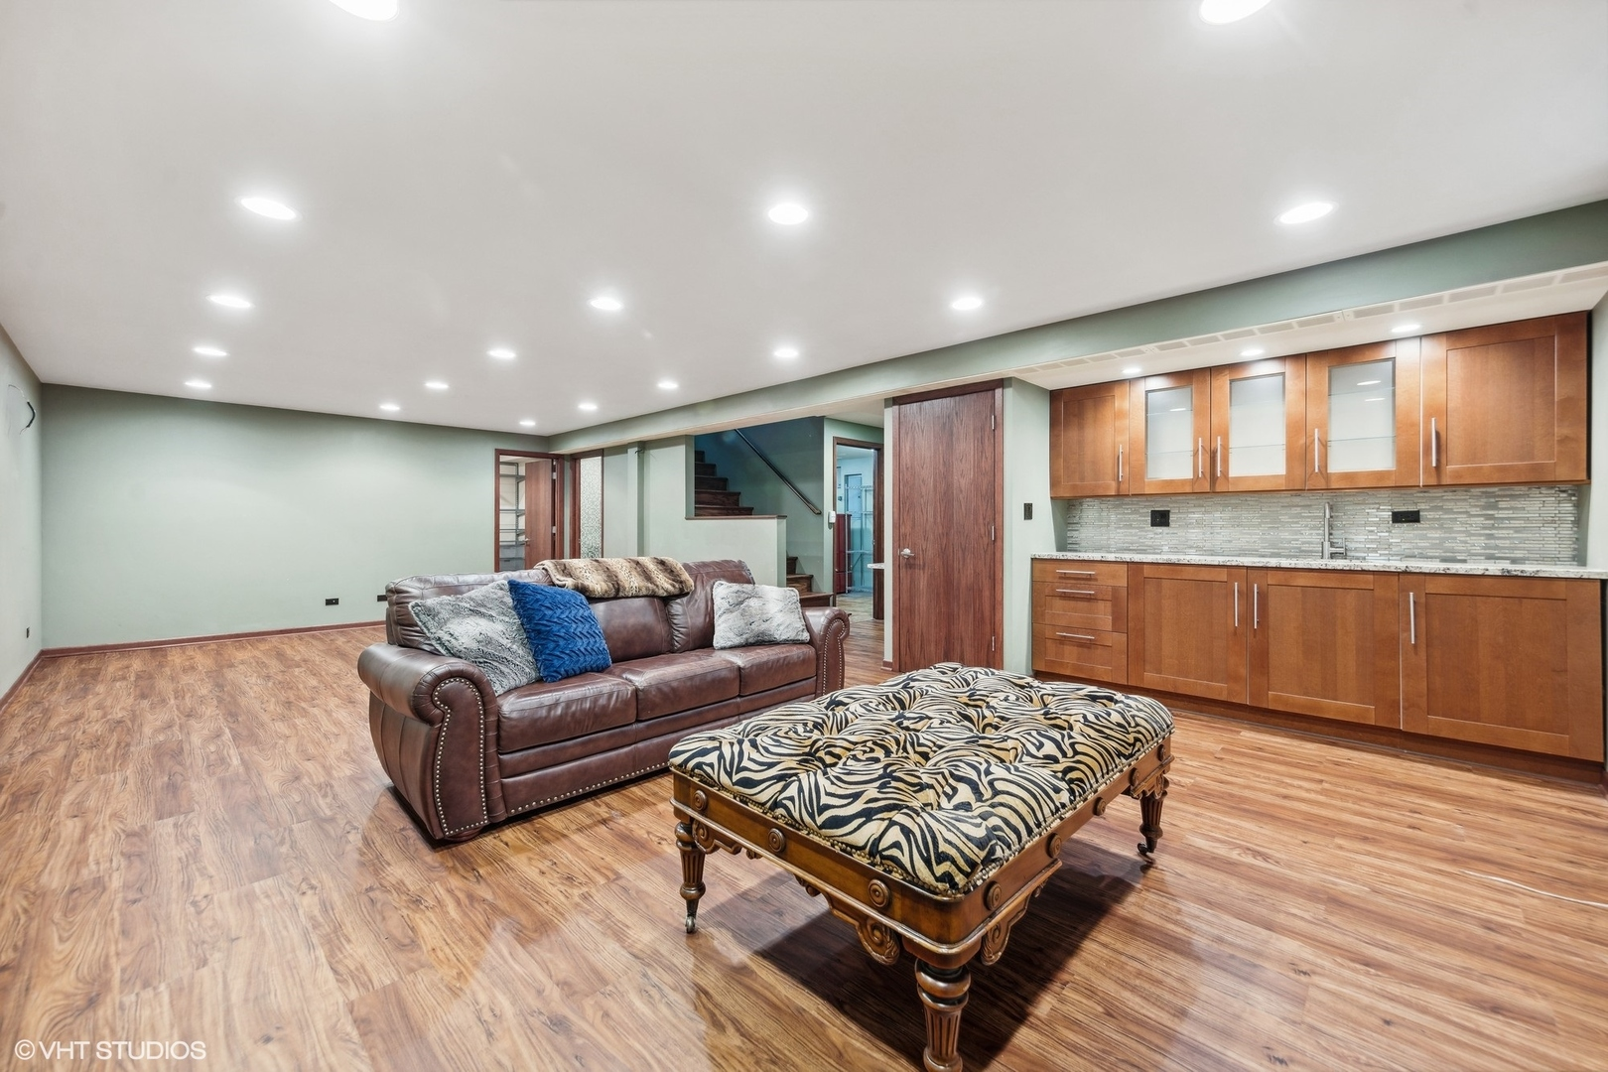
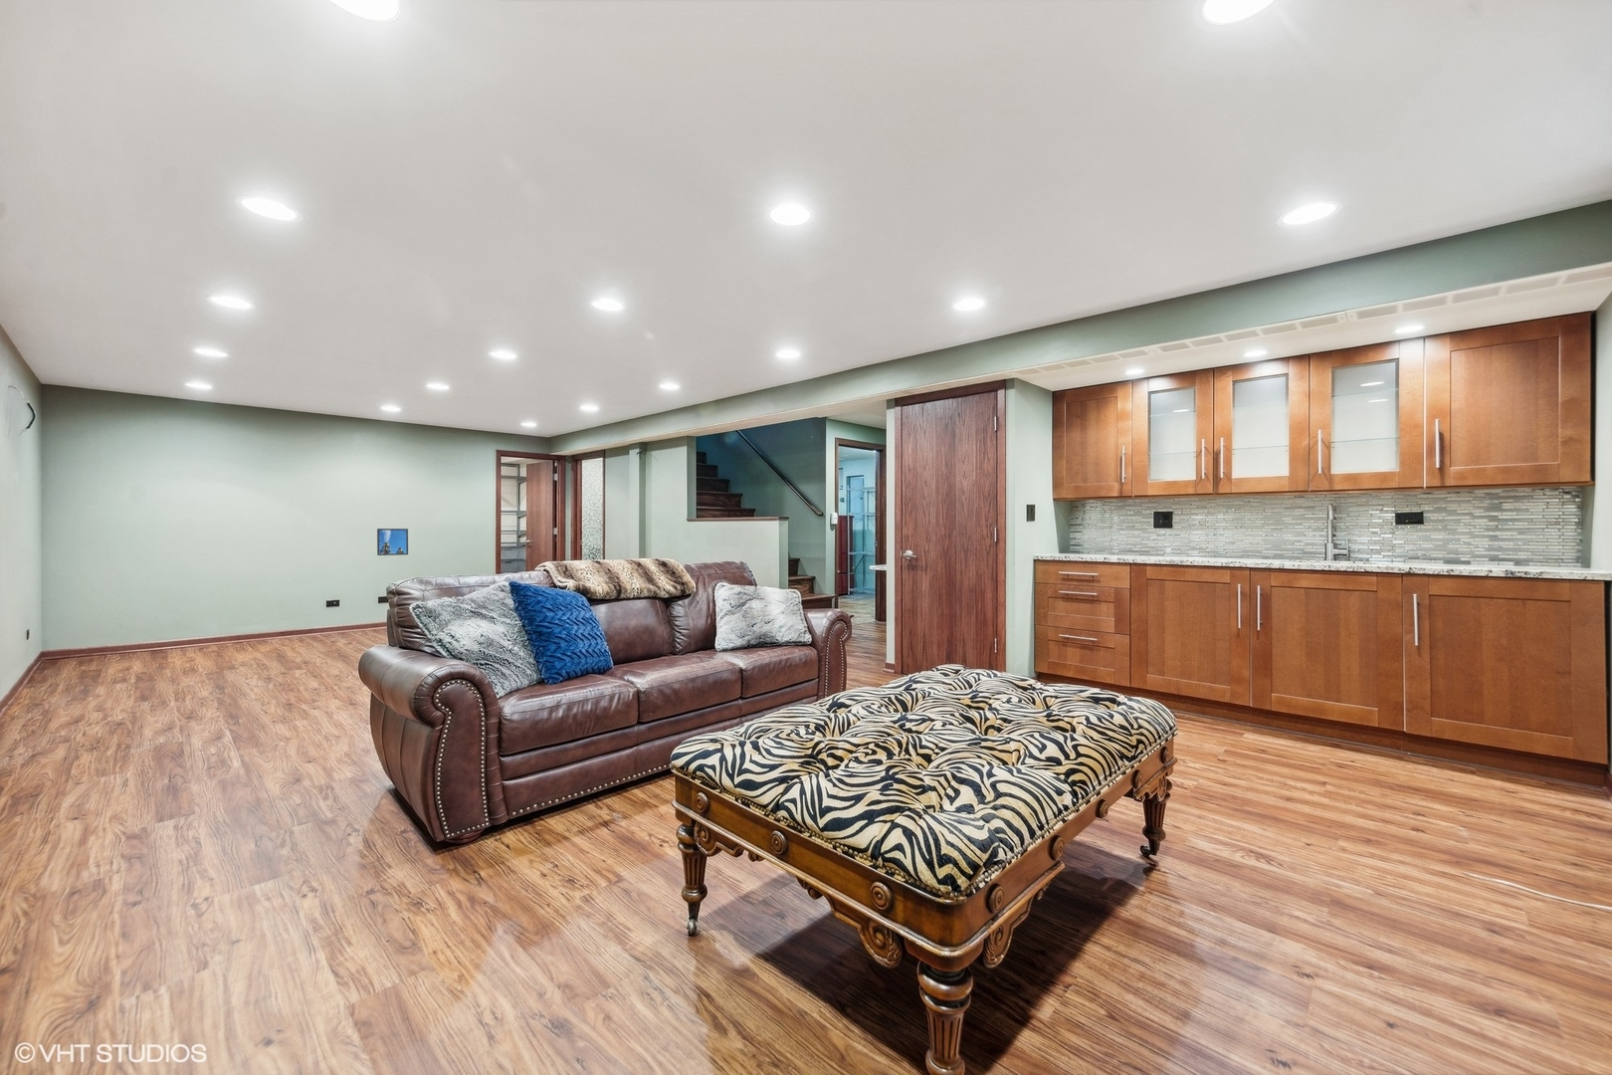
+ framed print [377,528,409,557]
